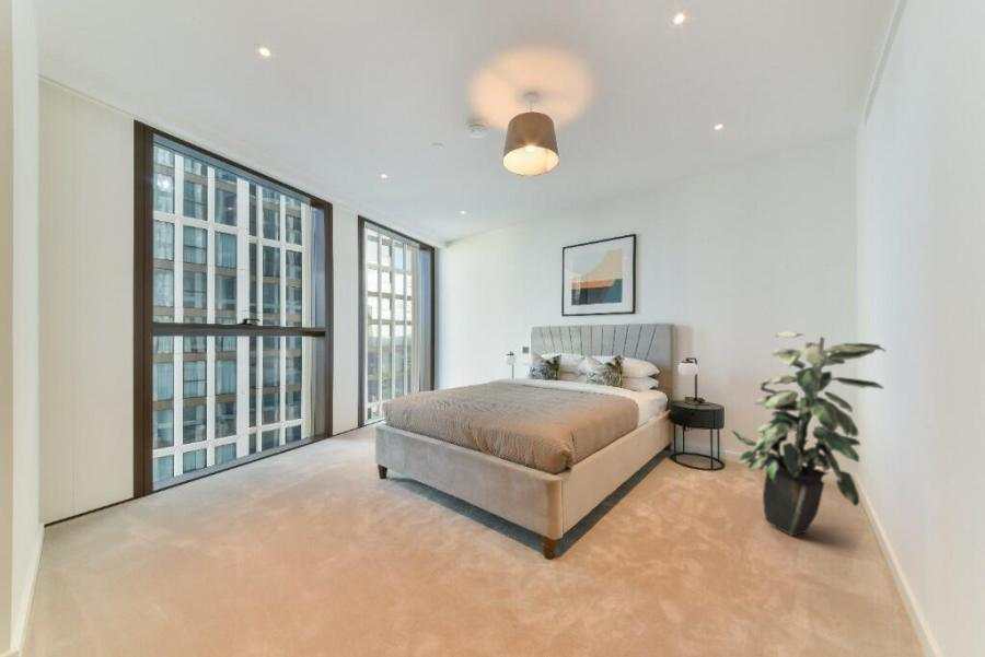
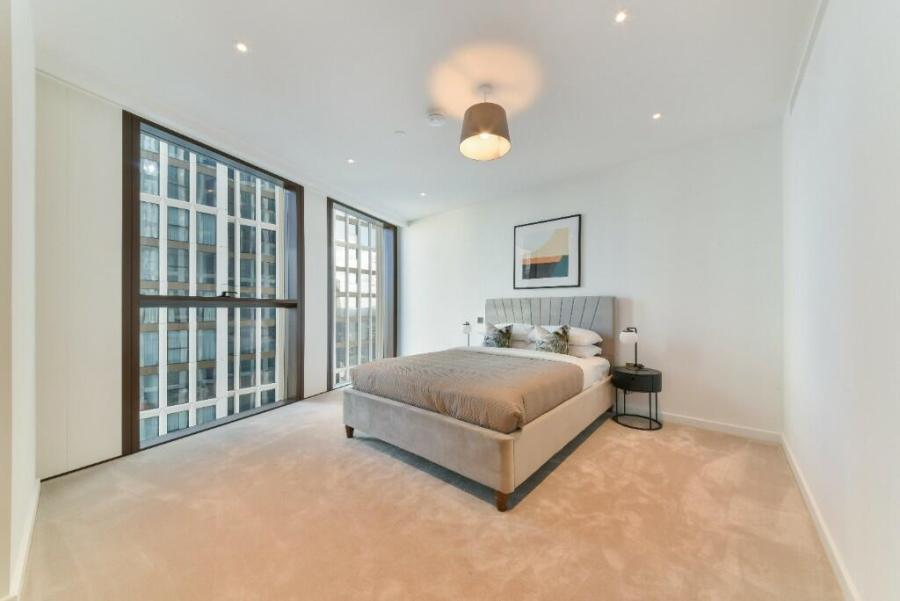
- indoor plant [731,330,887,537]
